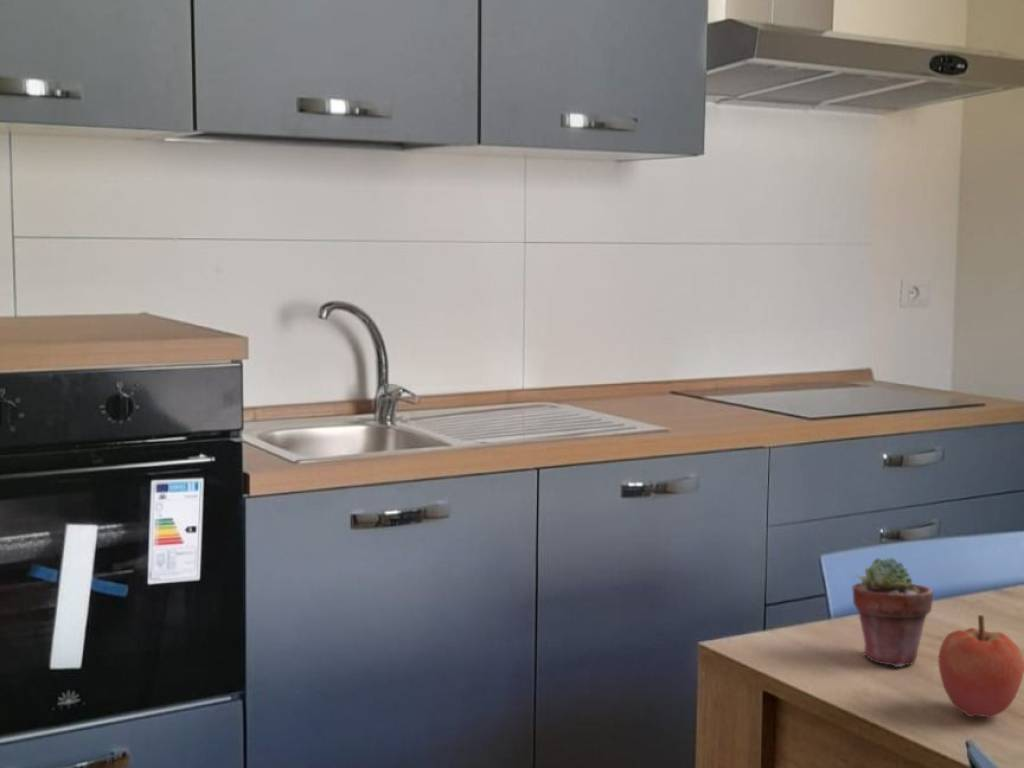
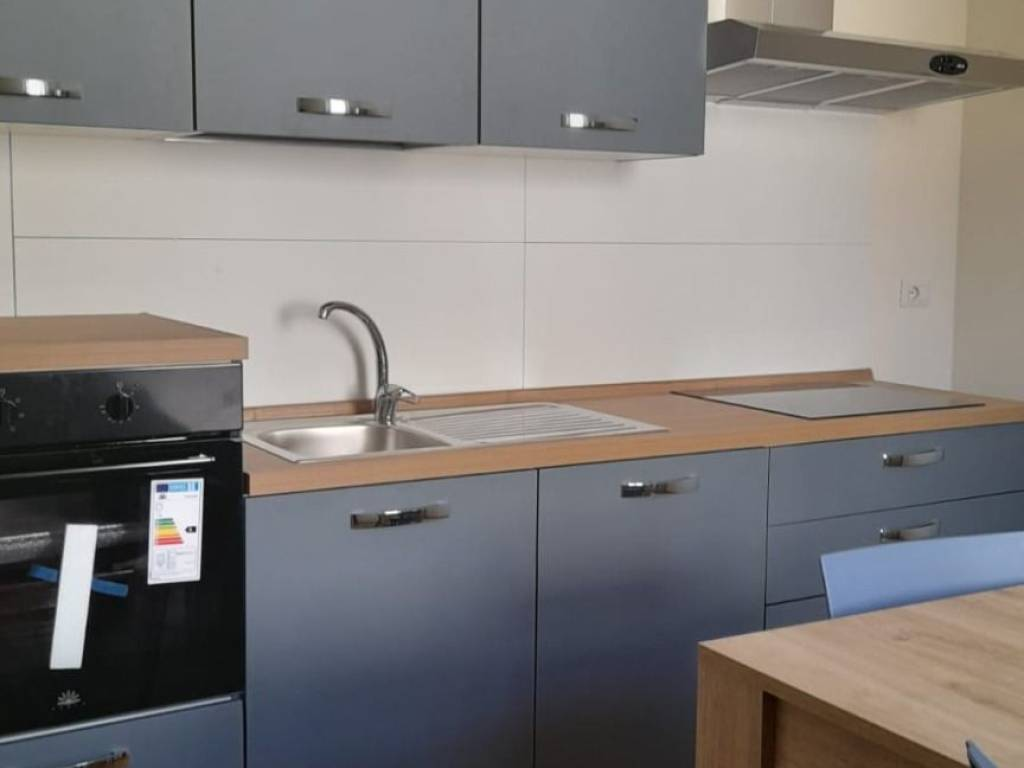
- apple [937,614,1024,719]
- potted succulent [851,557,934,668]
